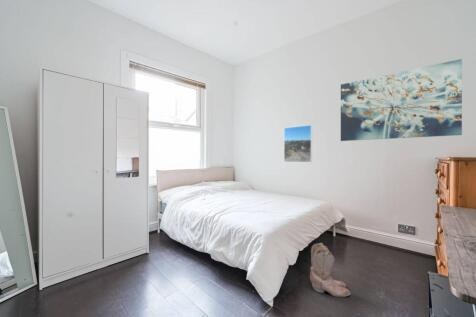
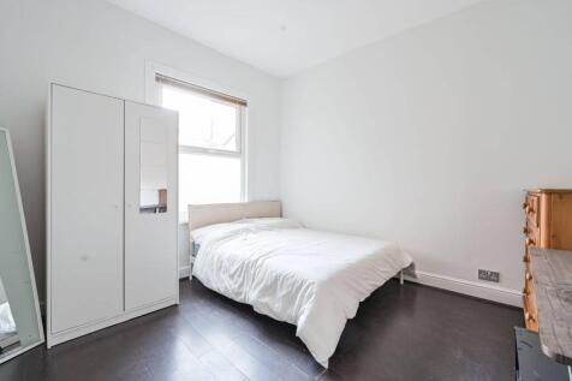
- boots [309,242,351,298]
- wall art [340,58,463,142]
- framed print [283,124,313,163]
